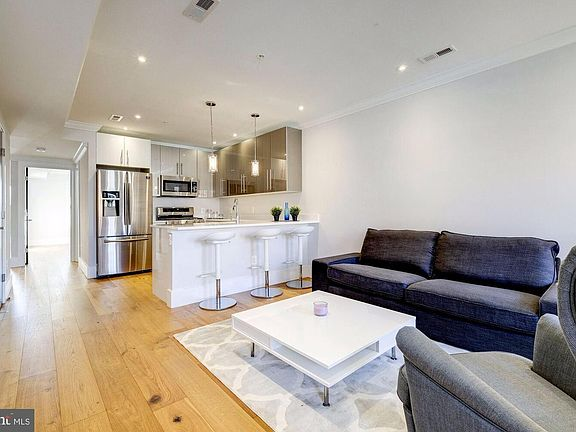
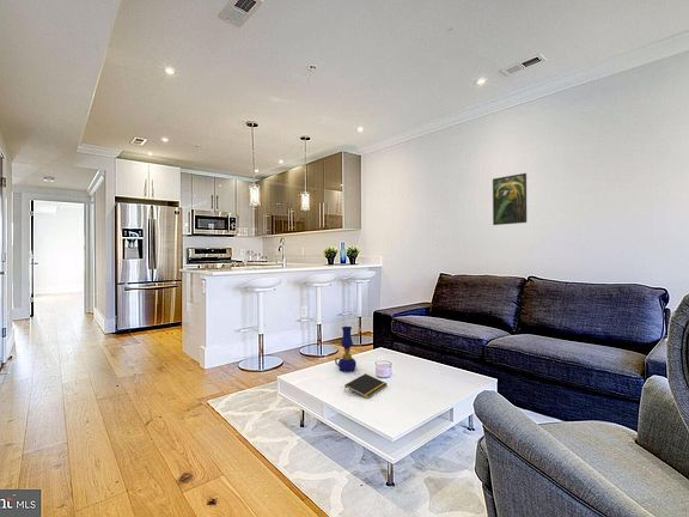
+ notepad [343,372,389,400]
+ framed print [492,172,528,226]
+ oil lamp [334,326,358,373]
